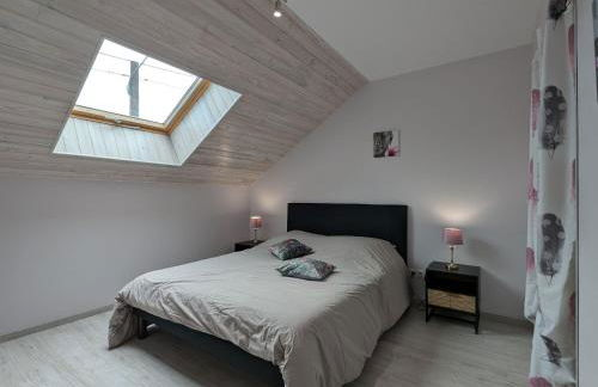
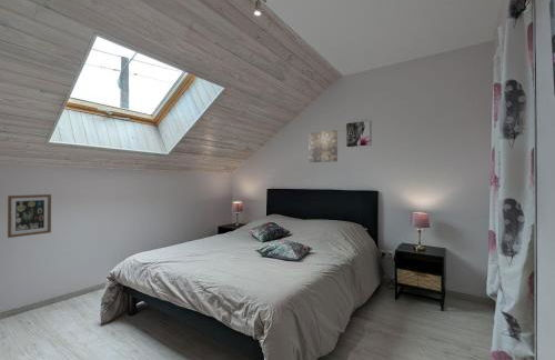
+ wall art [7,193,52,239]
+ wall art [307,129,339,163]
